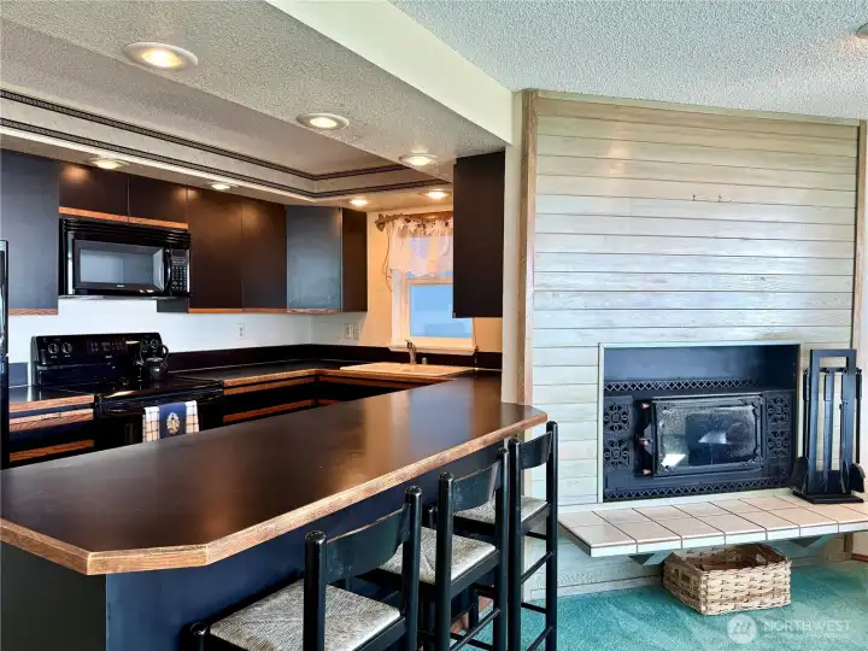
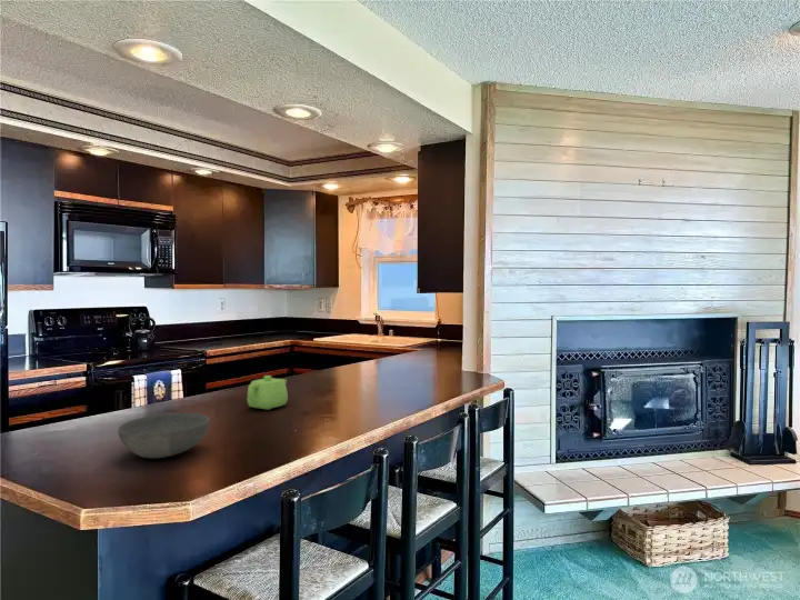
+ bowl [117,412,211,459]
+ teapot [246,374,289,411]
